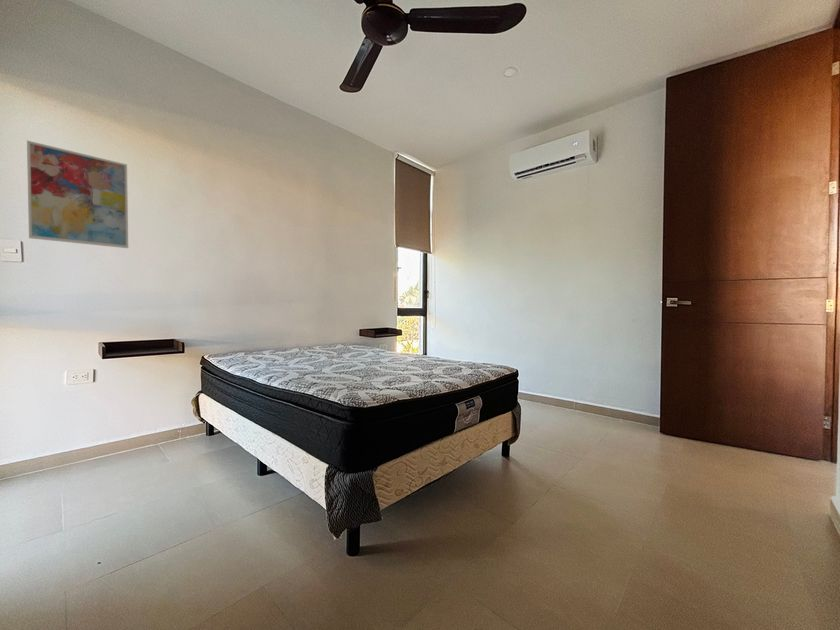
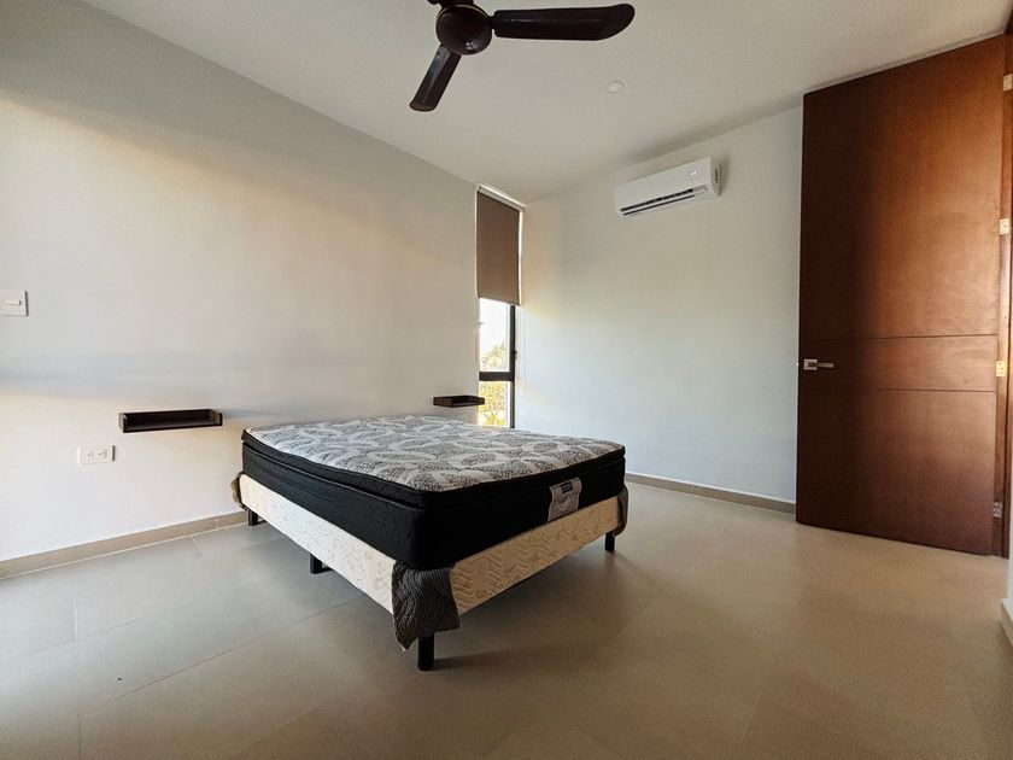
- wall art [26,140,129,249]
